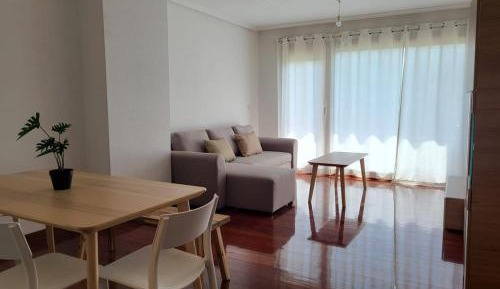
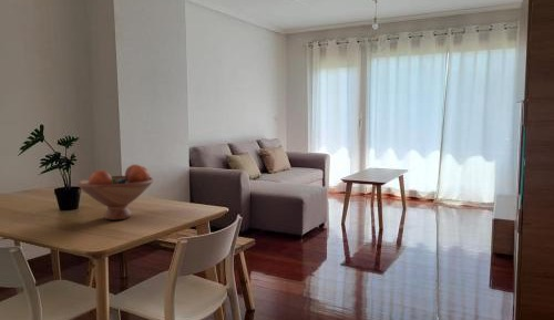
+ fruit bowl [76,164,155,221]
